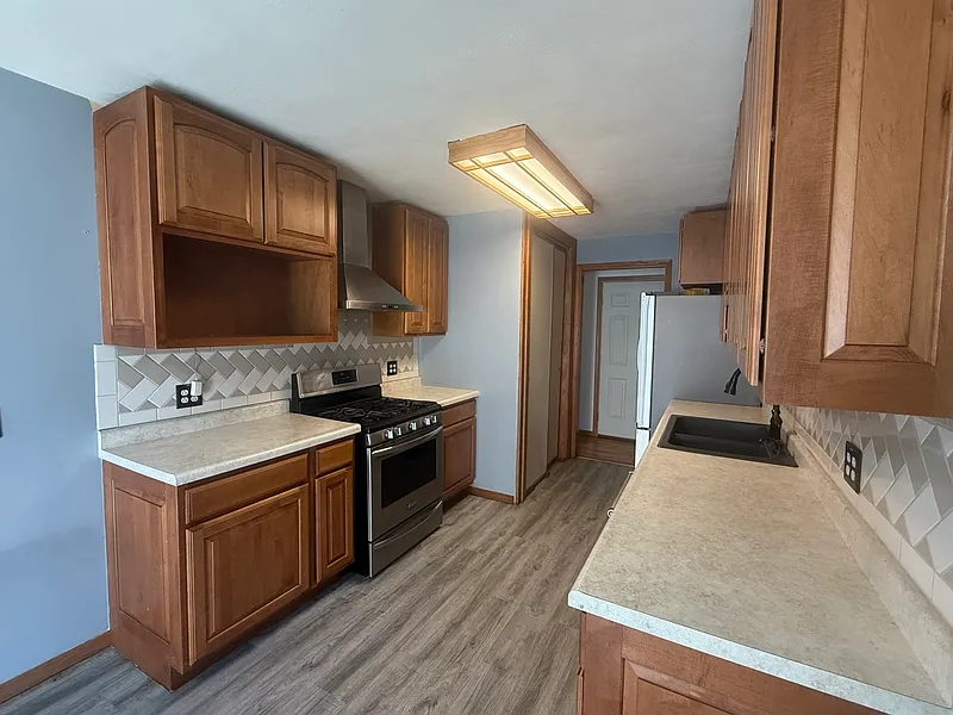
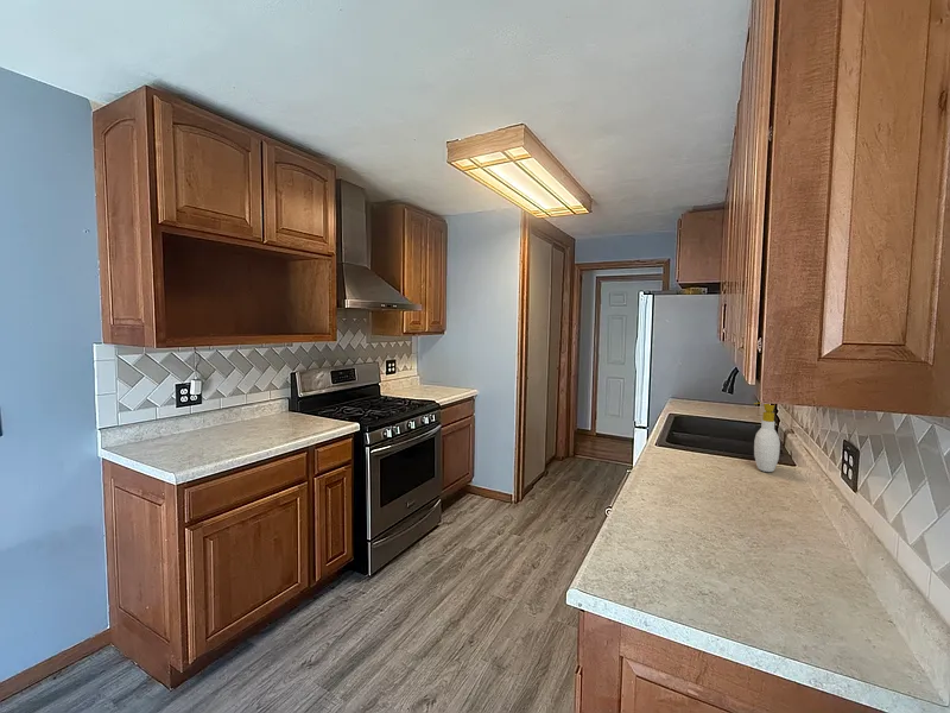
+ soap bottle [753,402,781,473]
